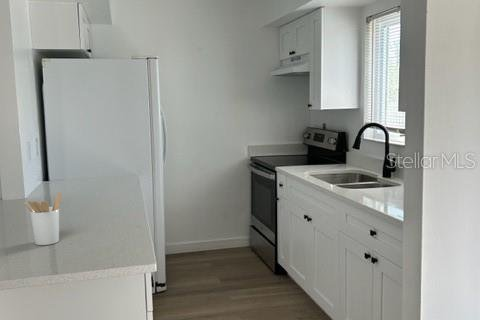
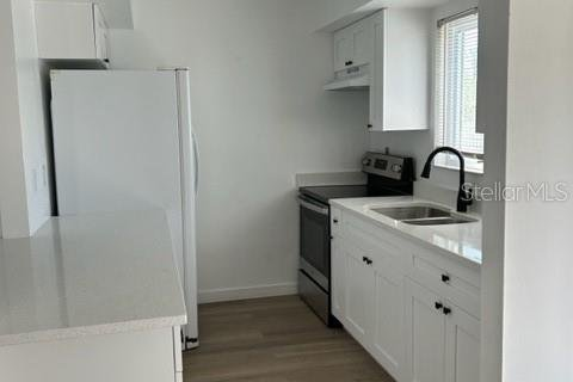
- utensil holder [23,192,63,246]
